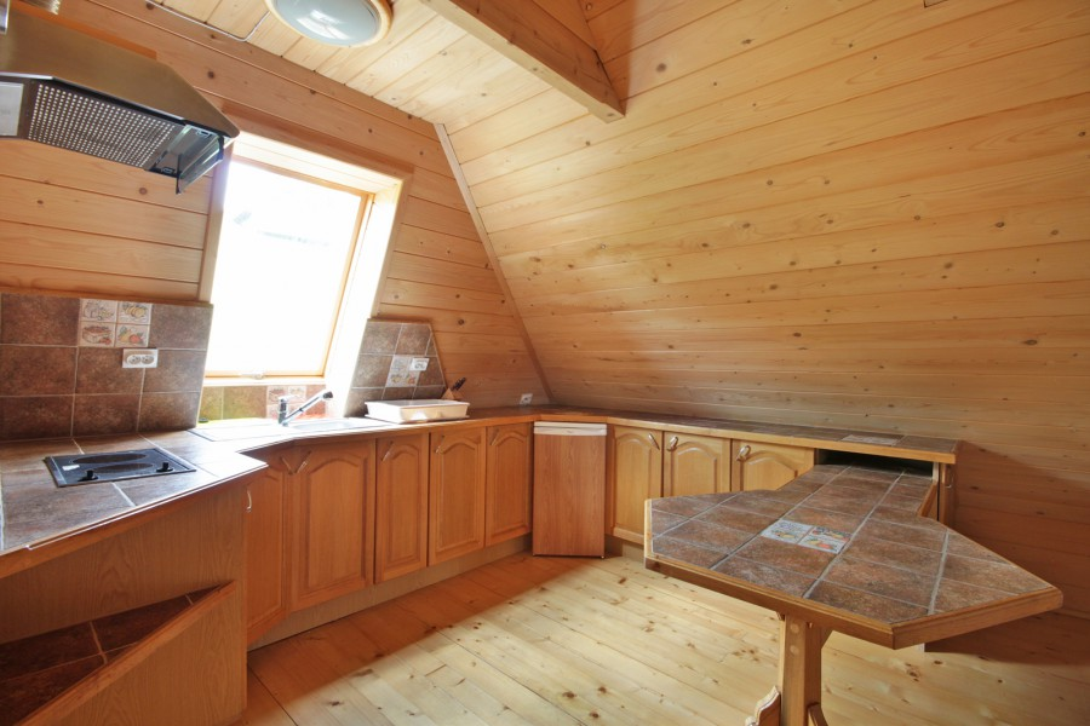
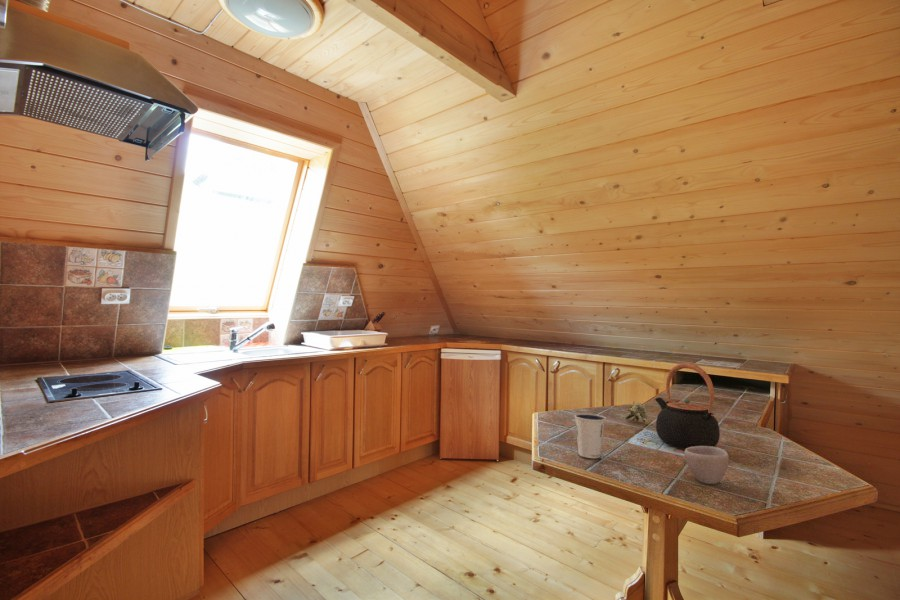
+ teapot [654,362,721,450]
+ flower [625,400,649,424]
+ cup [683,446,730,485]
+ dixie cup [573,412,607,459]
